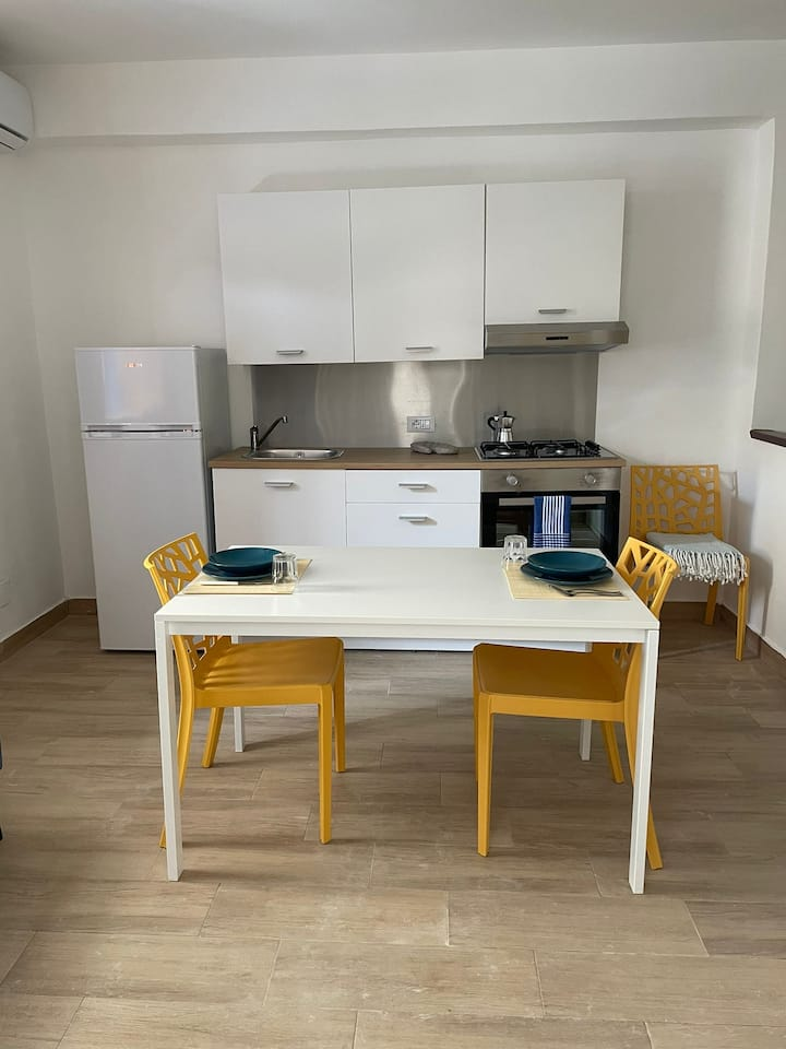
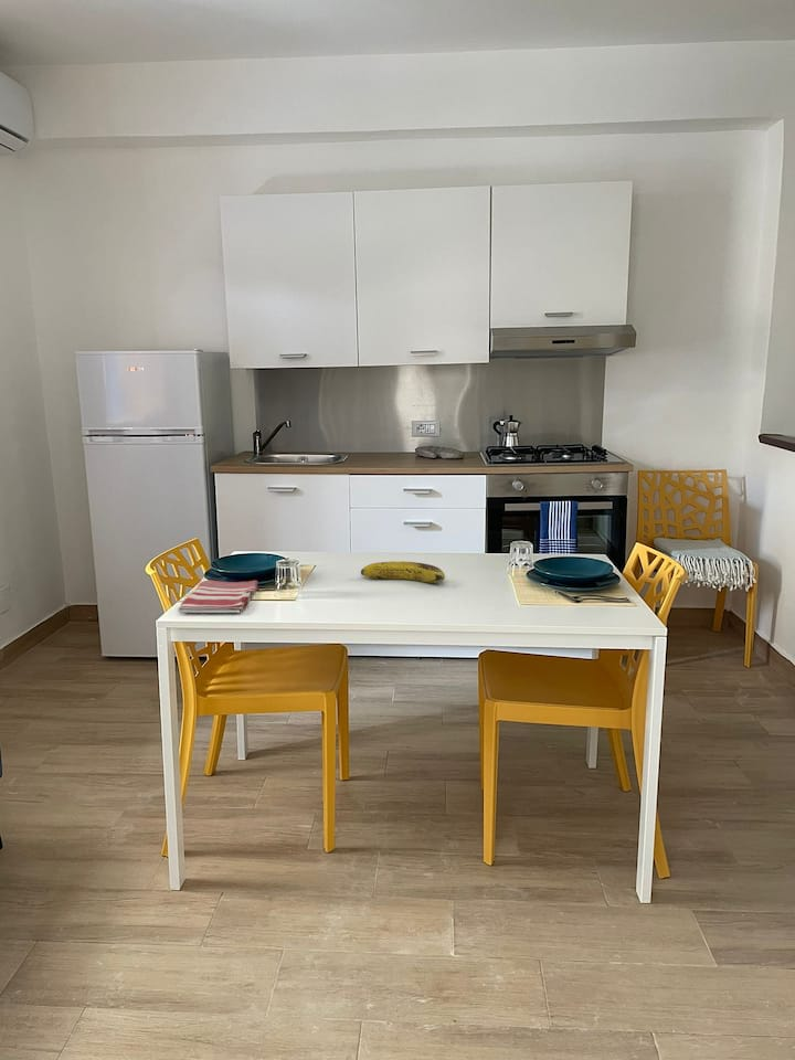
+ dish towel [177,580,259,614]
+ fruit [360,561,446,584]
